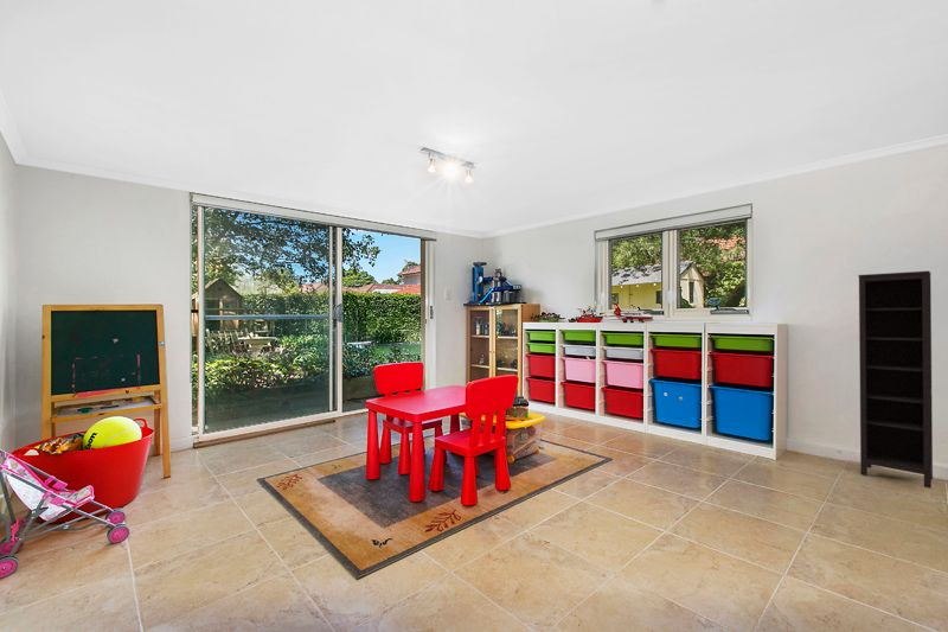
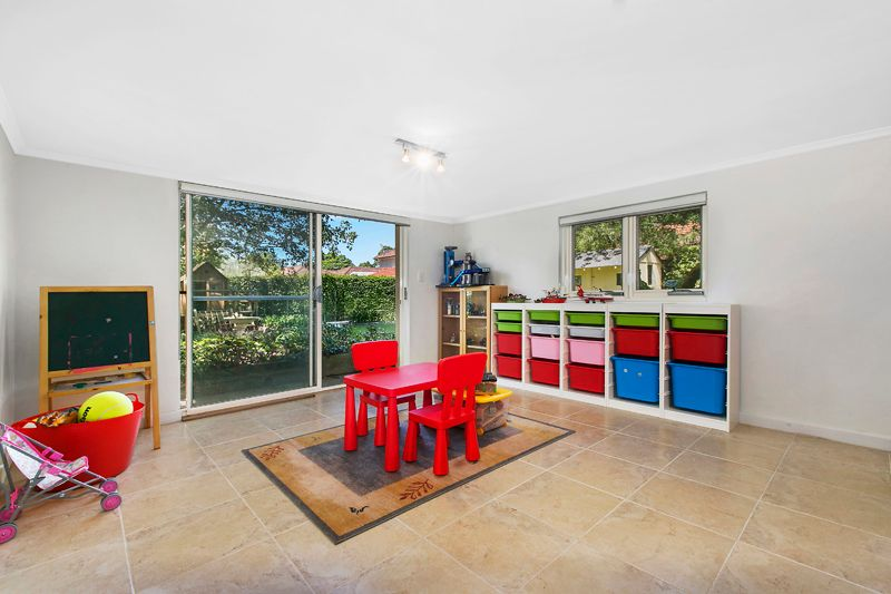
- bookcase [857,270,934,490]
